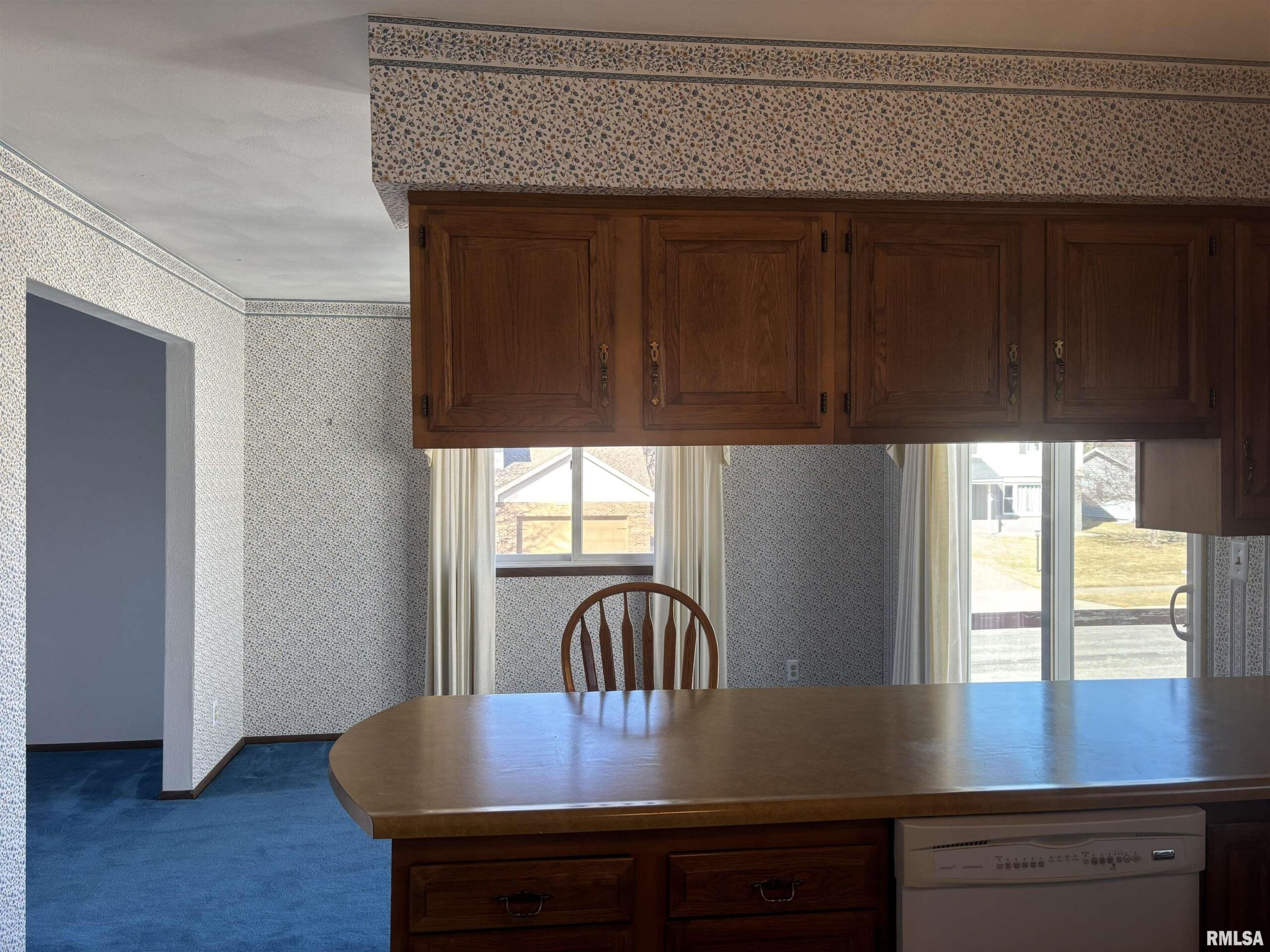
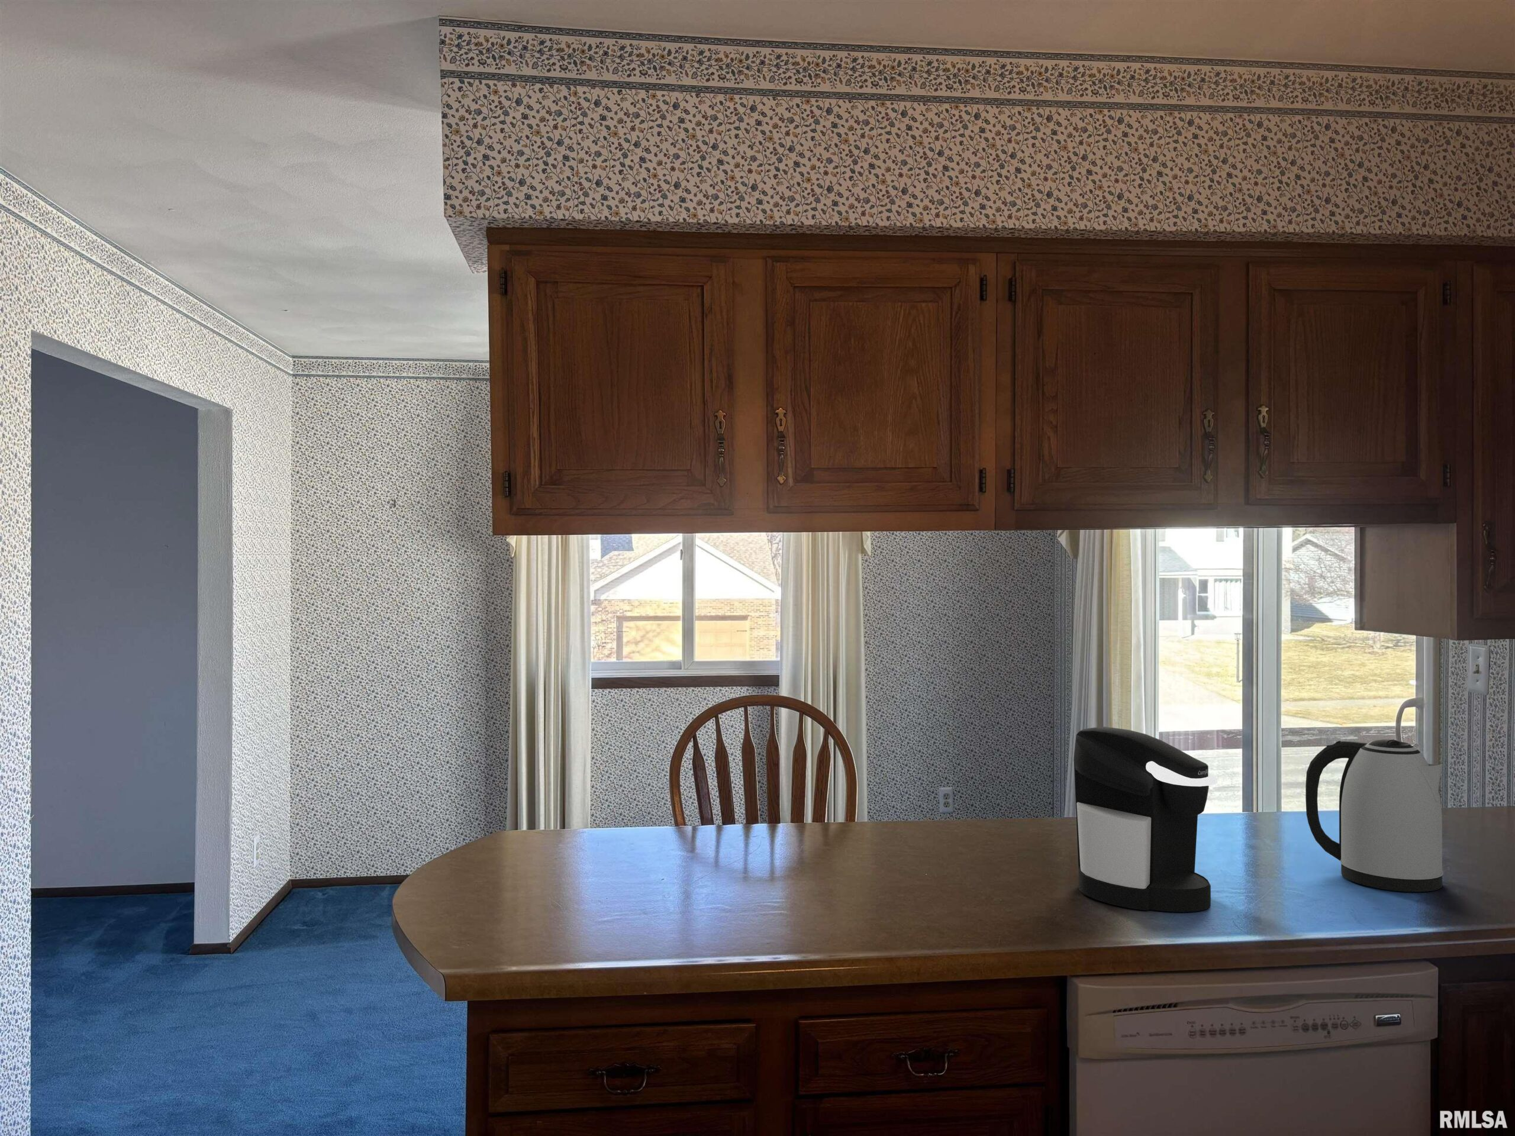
+ coffee maker [1072,726,1218,913]
+ kettle [1305,739,1443,893]
